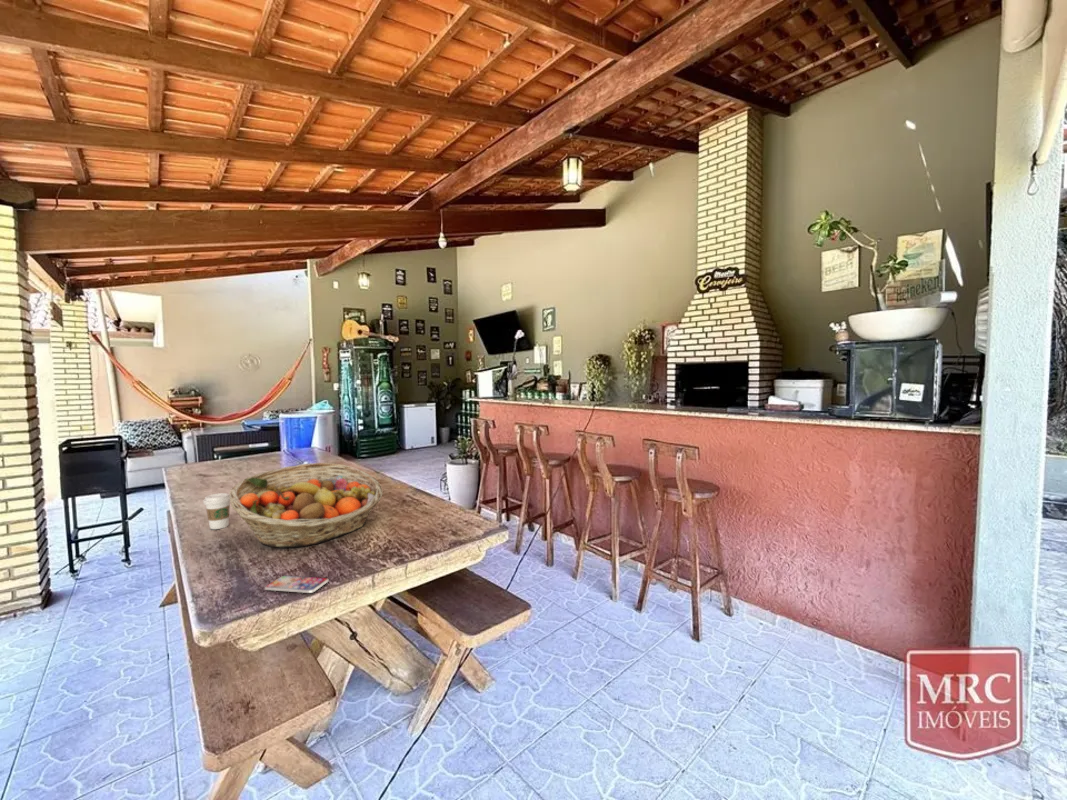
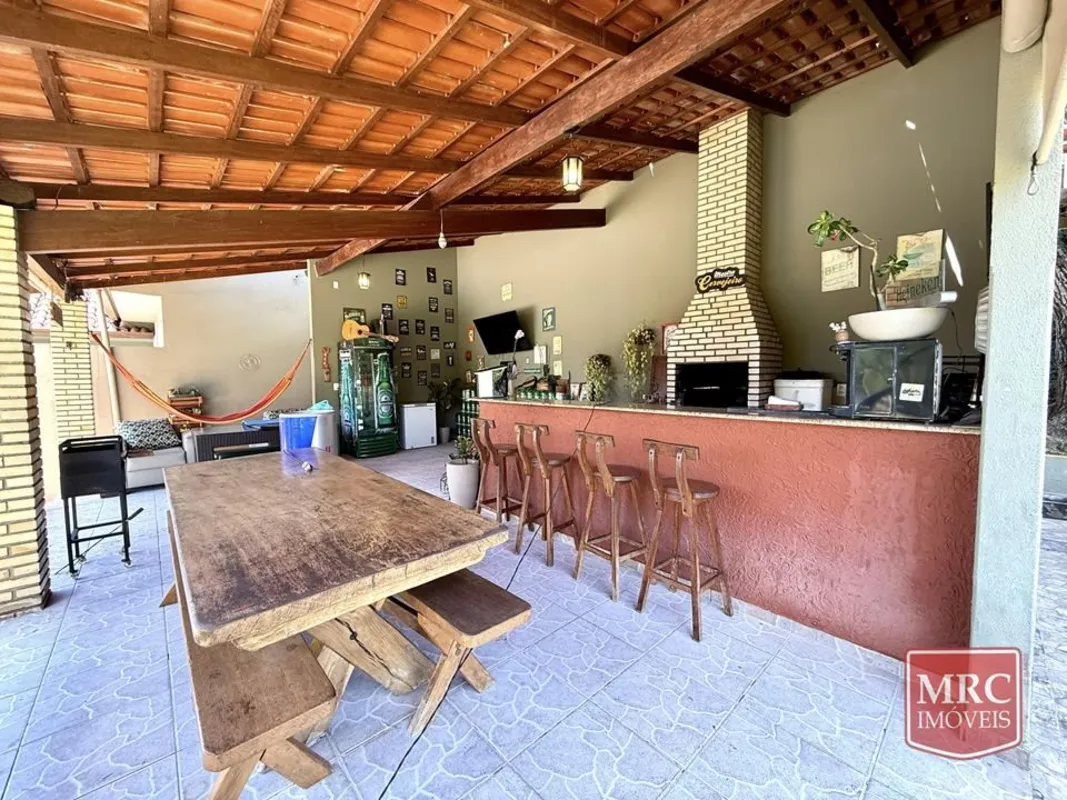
- coffee cup [202,492,231,530]
- smartphone [264,575,330,594]
- fruit basket [228,462,384,549]
